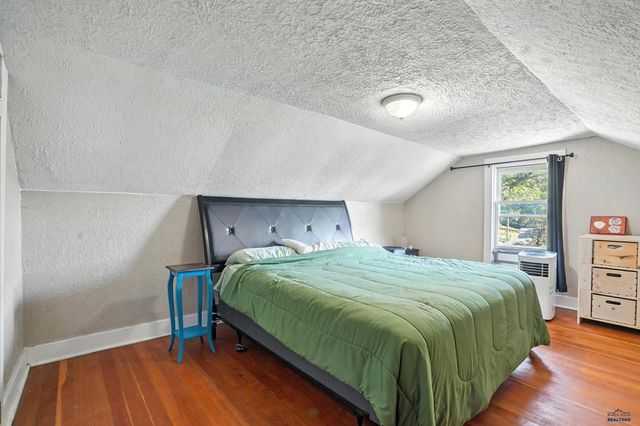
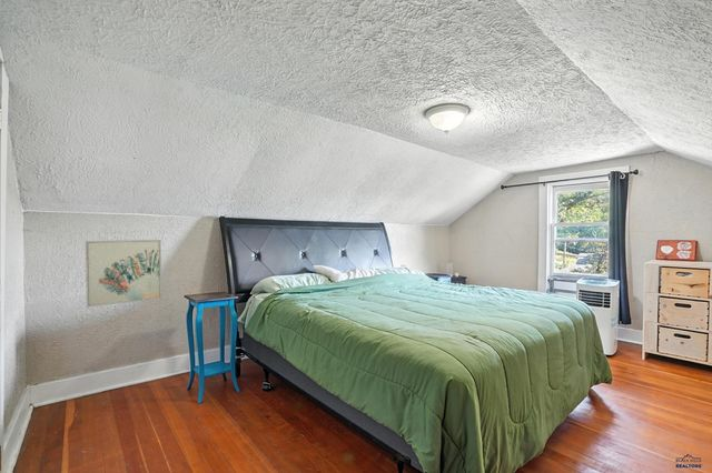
+ wall art [85,239,162,309]
